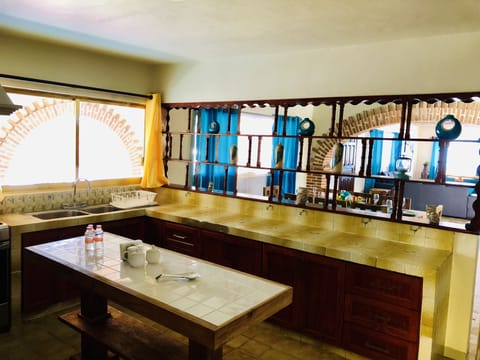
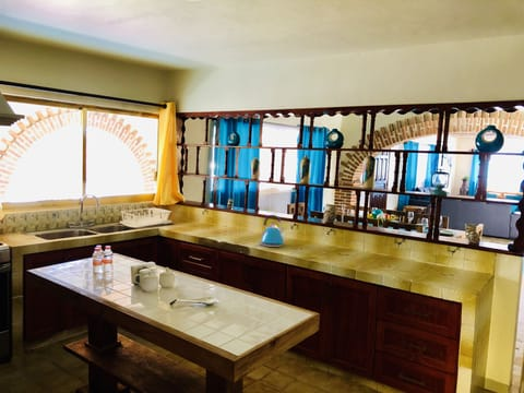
+ kettle [258,214,286,248]
